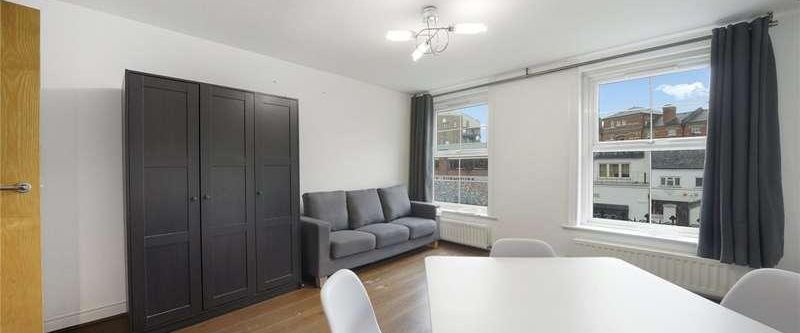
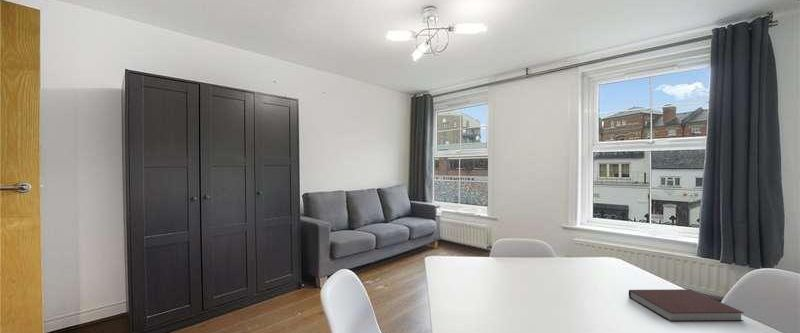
+ notebook [628,288,745,323]
